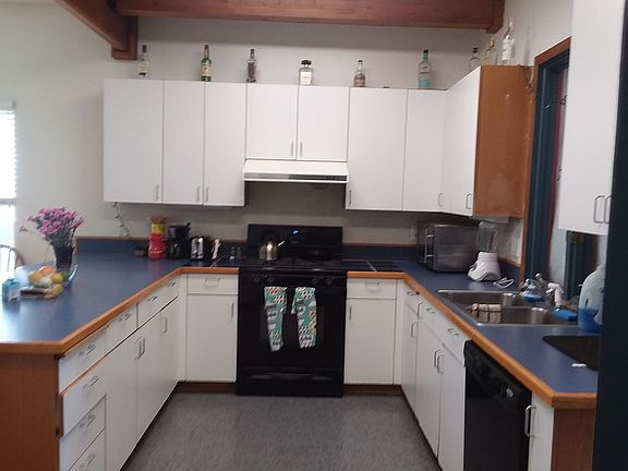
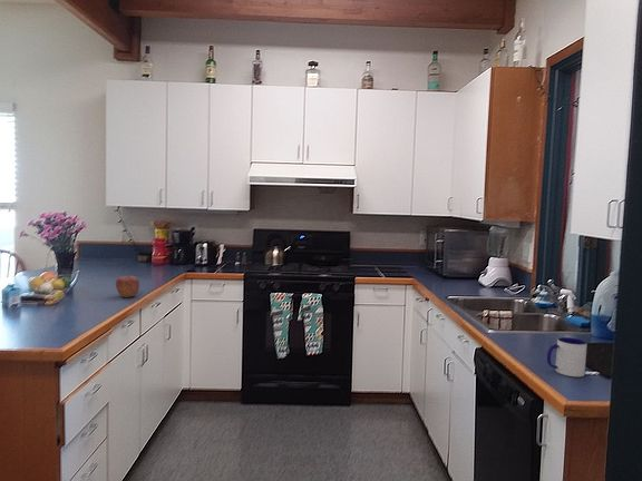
+ apple [115,275,140,298]
+ mug [546,336,588,377]
